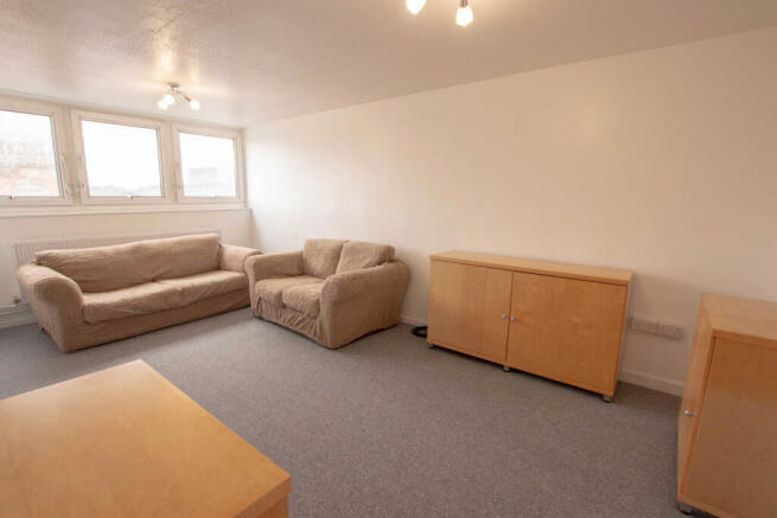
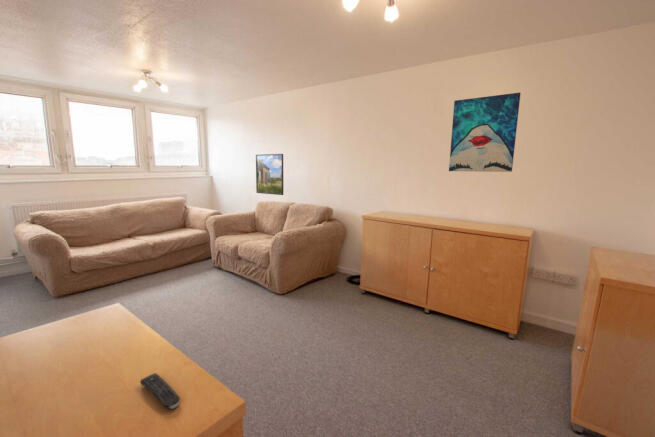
+ wall art [448,92,522,173]
+ remote control [140,372,181,410]
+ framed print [255,153,284,196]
